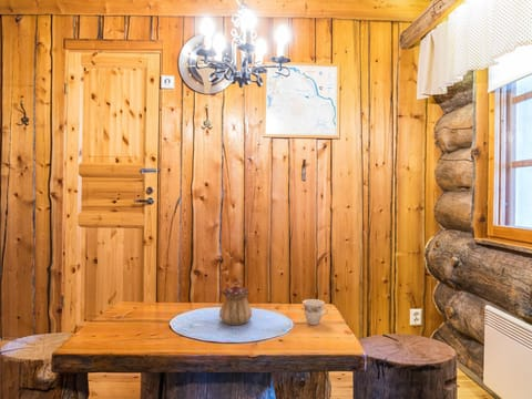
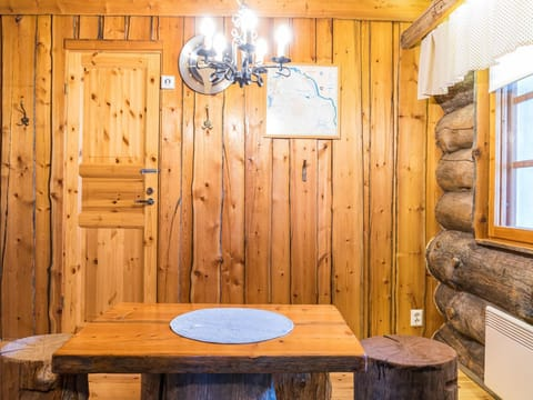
- teacup [301,298,329,326]
- teapot [218,280,253,326]
